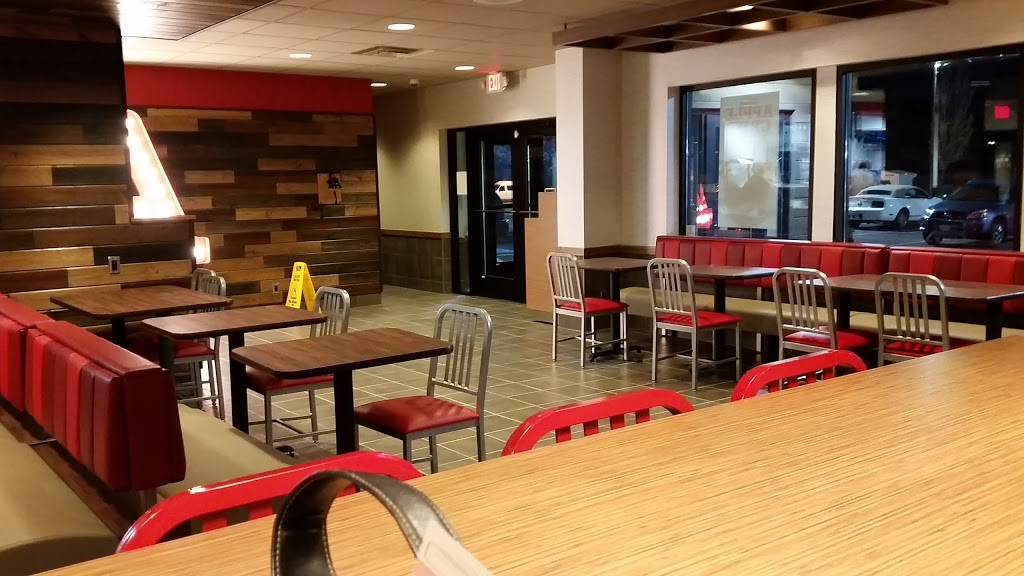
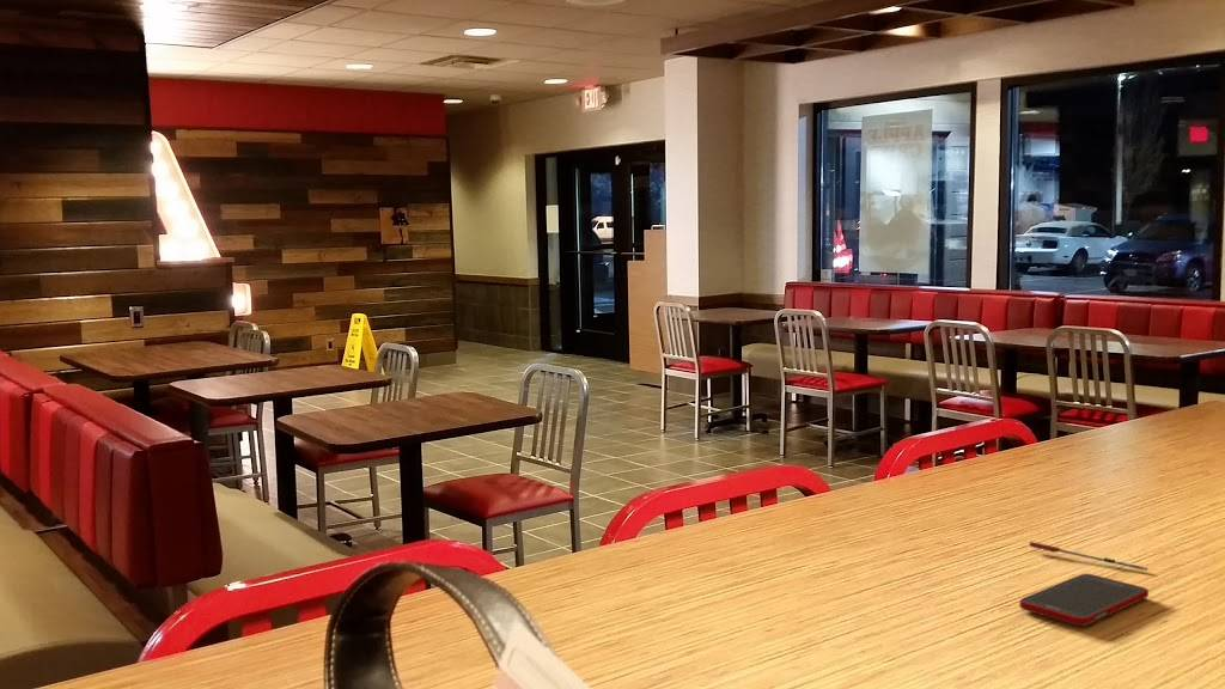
+ pen [1028,541,1150,572]
+ cell phone [1018,573,1150,627]
